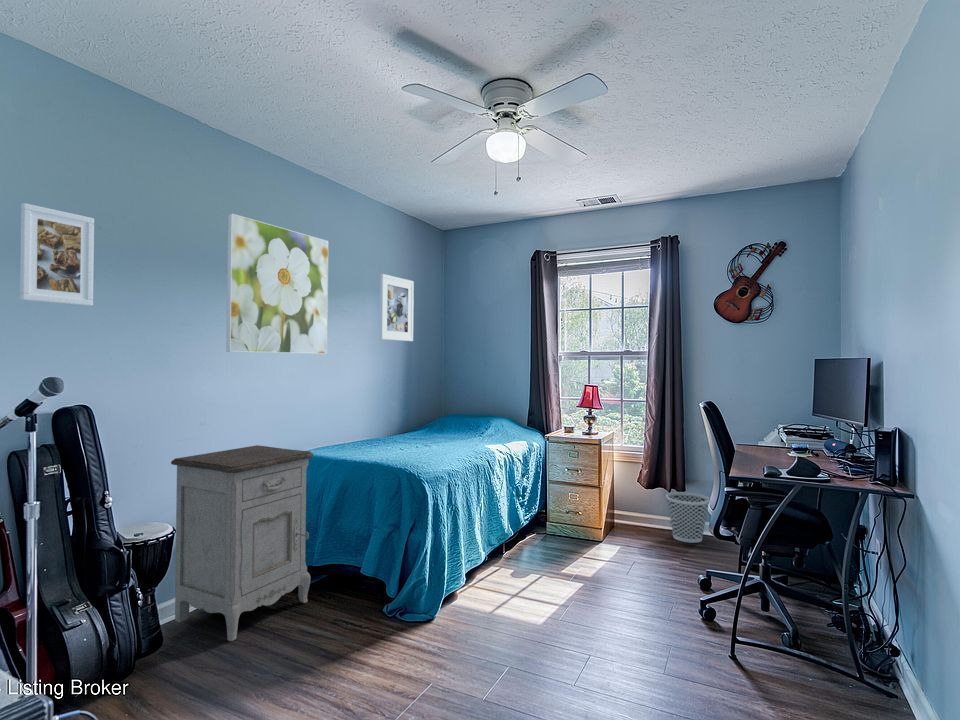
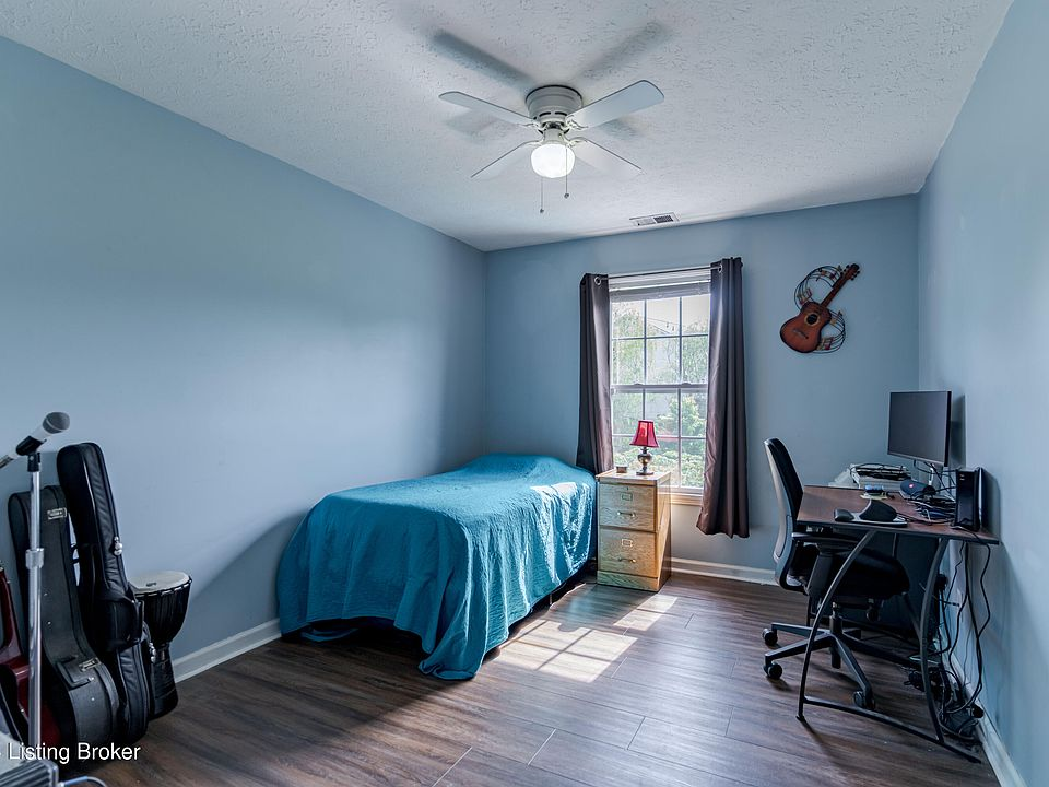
- wastebasket [665,491,710,544]
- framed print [379,273,415,342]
- nightstand [170,444,314,642]
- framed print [225,212,329,355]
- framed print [19,202,95,307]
